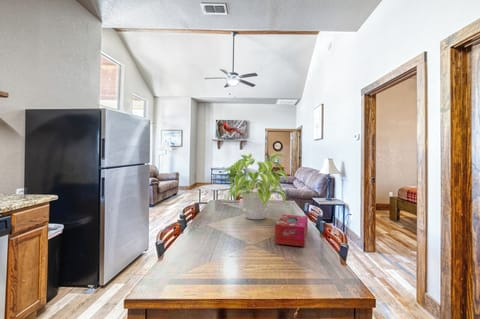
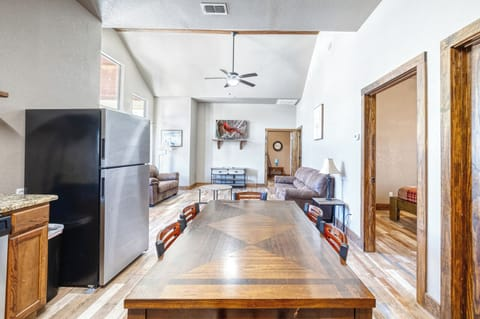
- plant [221,152,289,220]
- tissue box [274,213,309,247]
